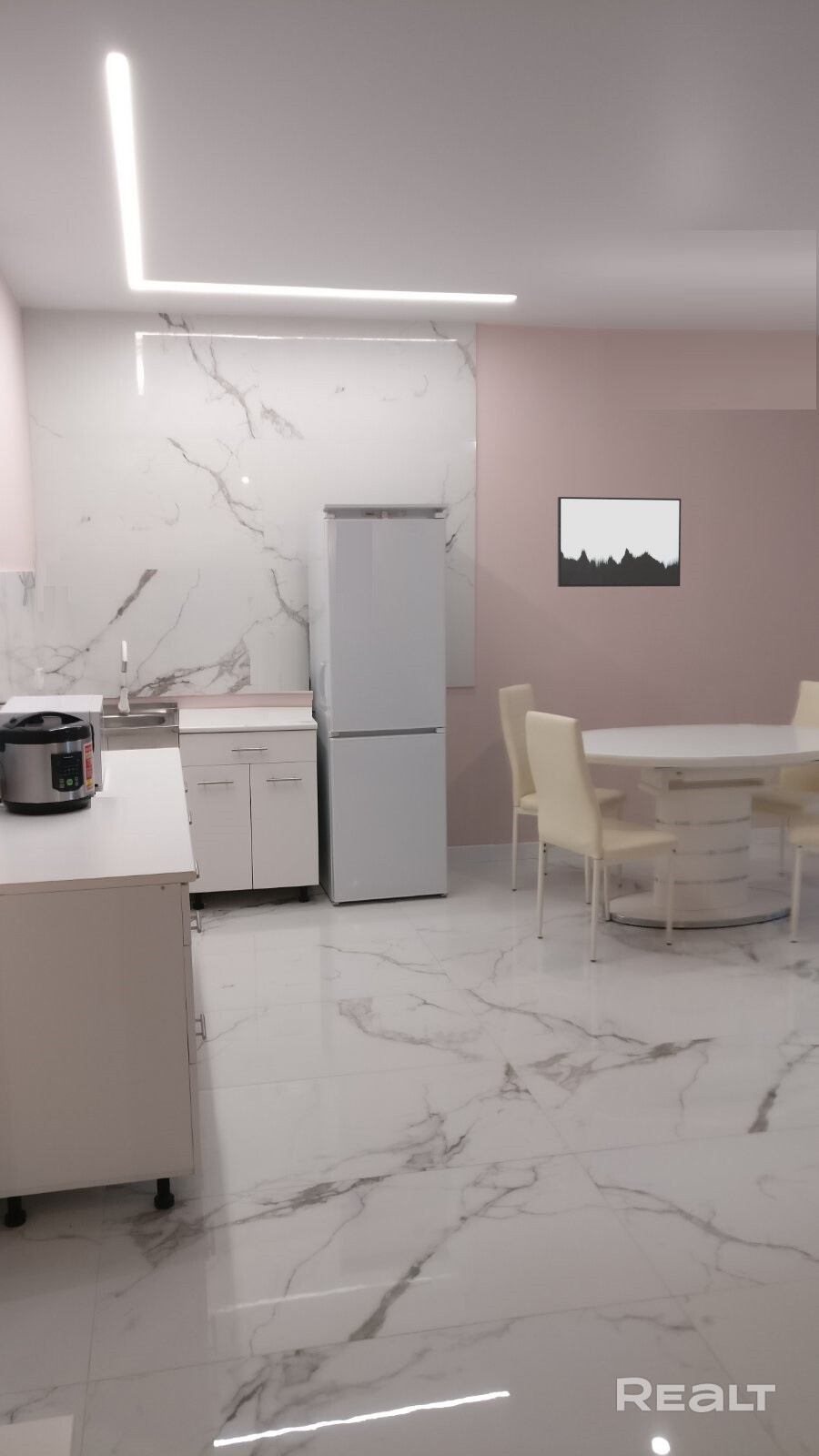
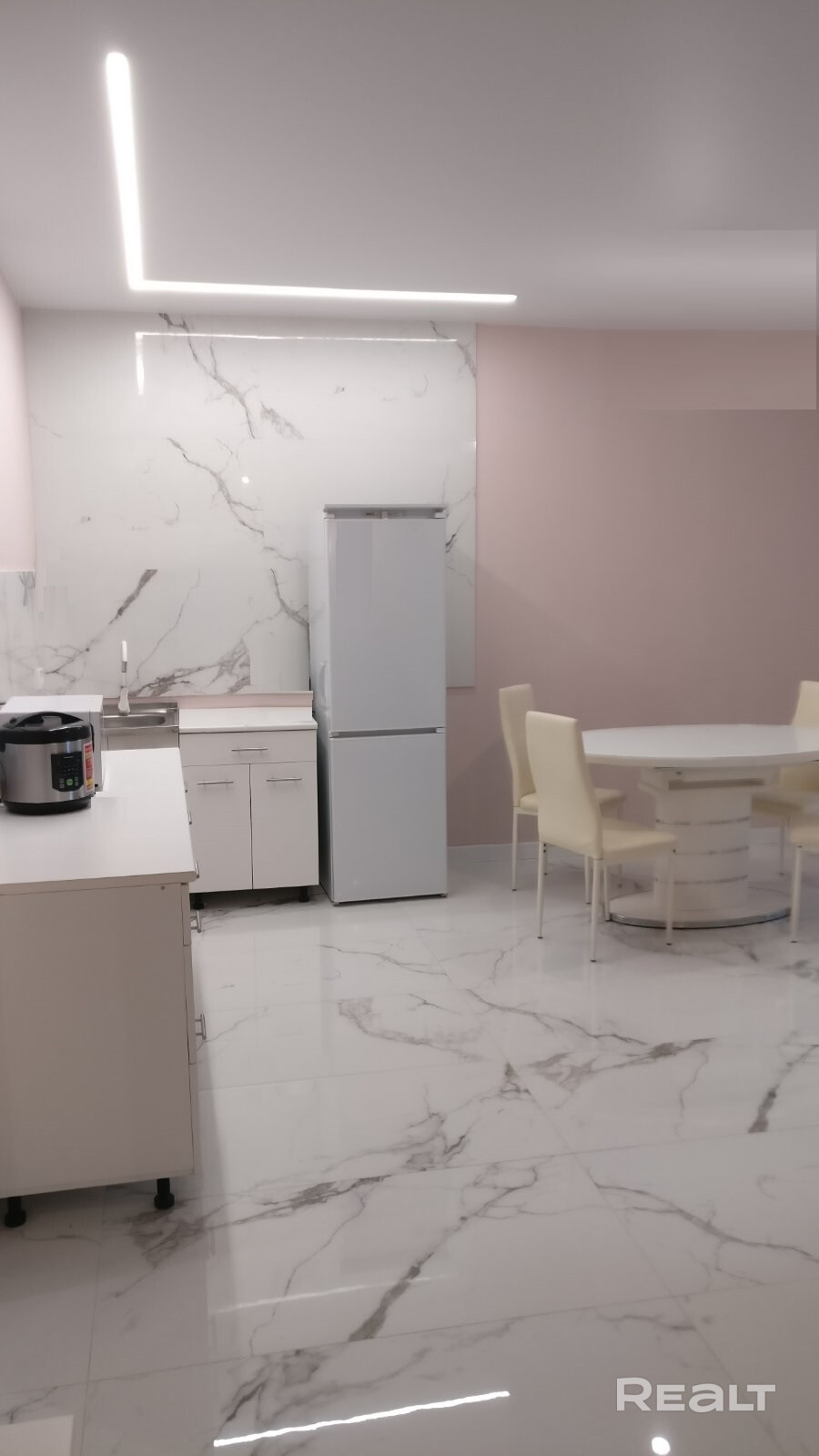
- wall art [557,496,682,588]
